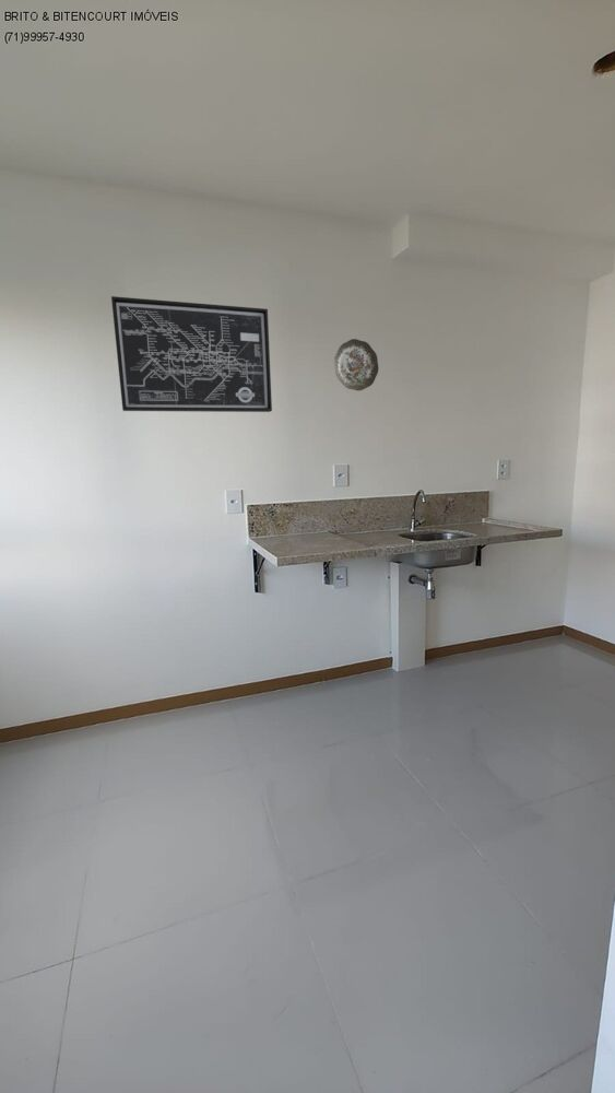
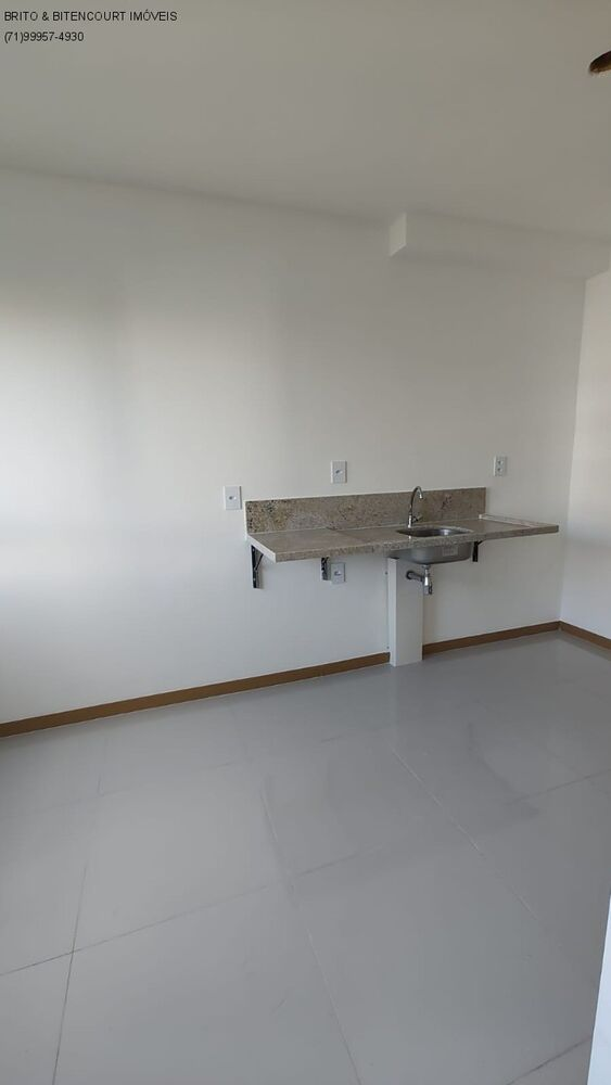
- wall art [110,295,273,413]
- decorative plate [333,338,380,391]
